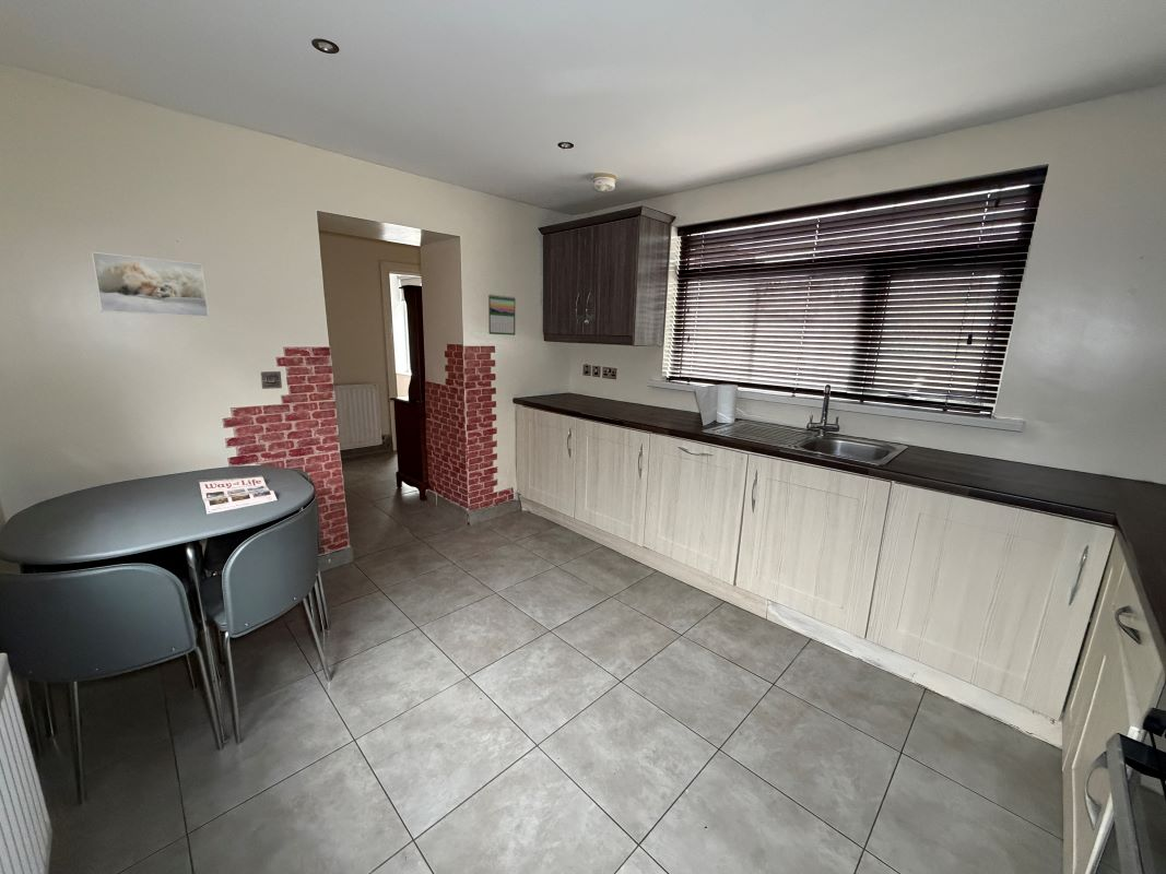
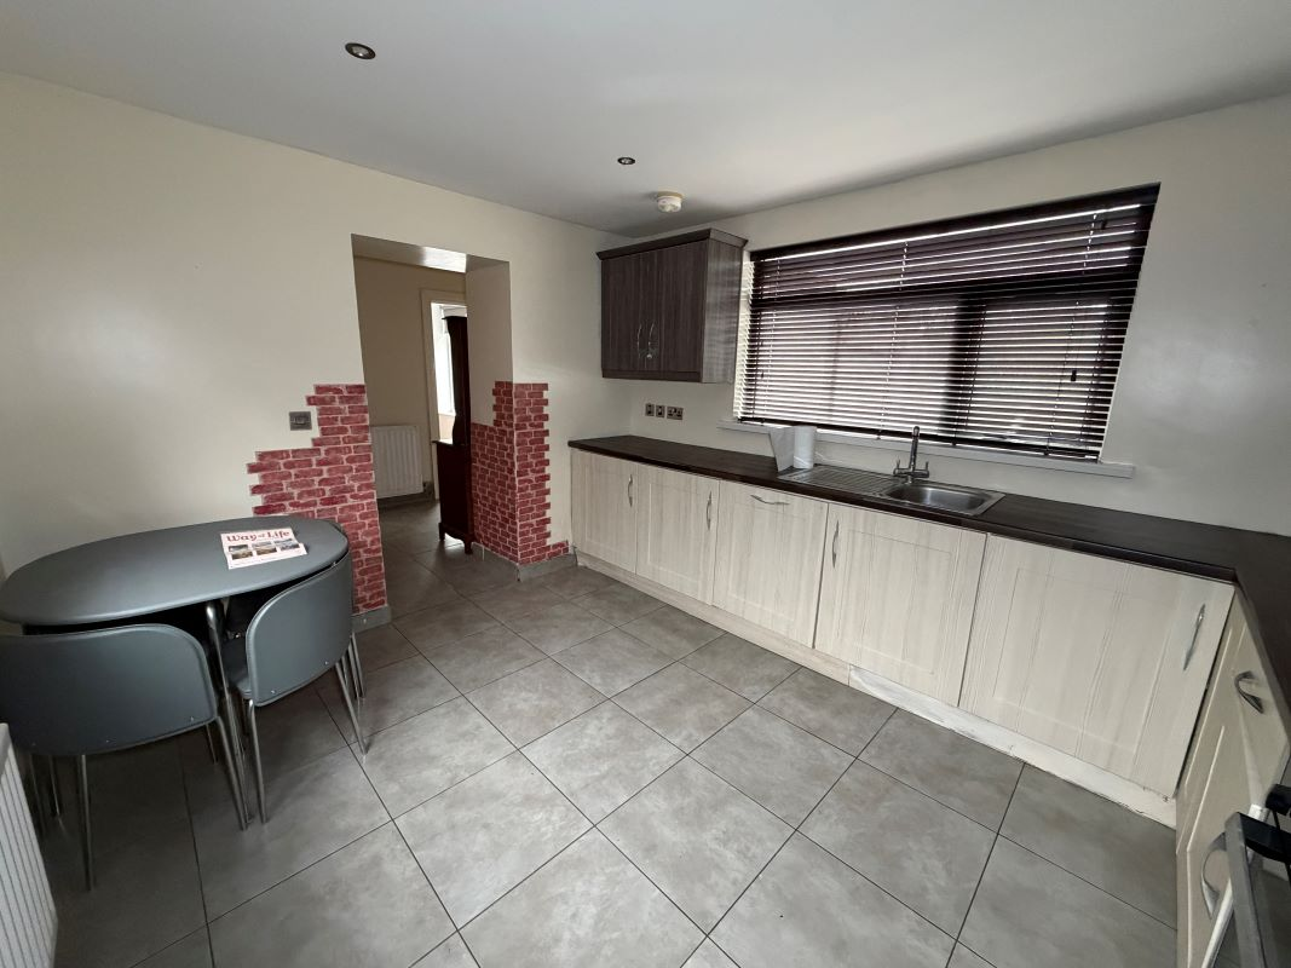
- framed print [91,251,210,318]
- calendar [487,293,516,336]
